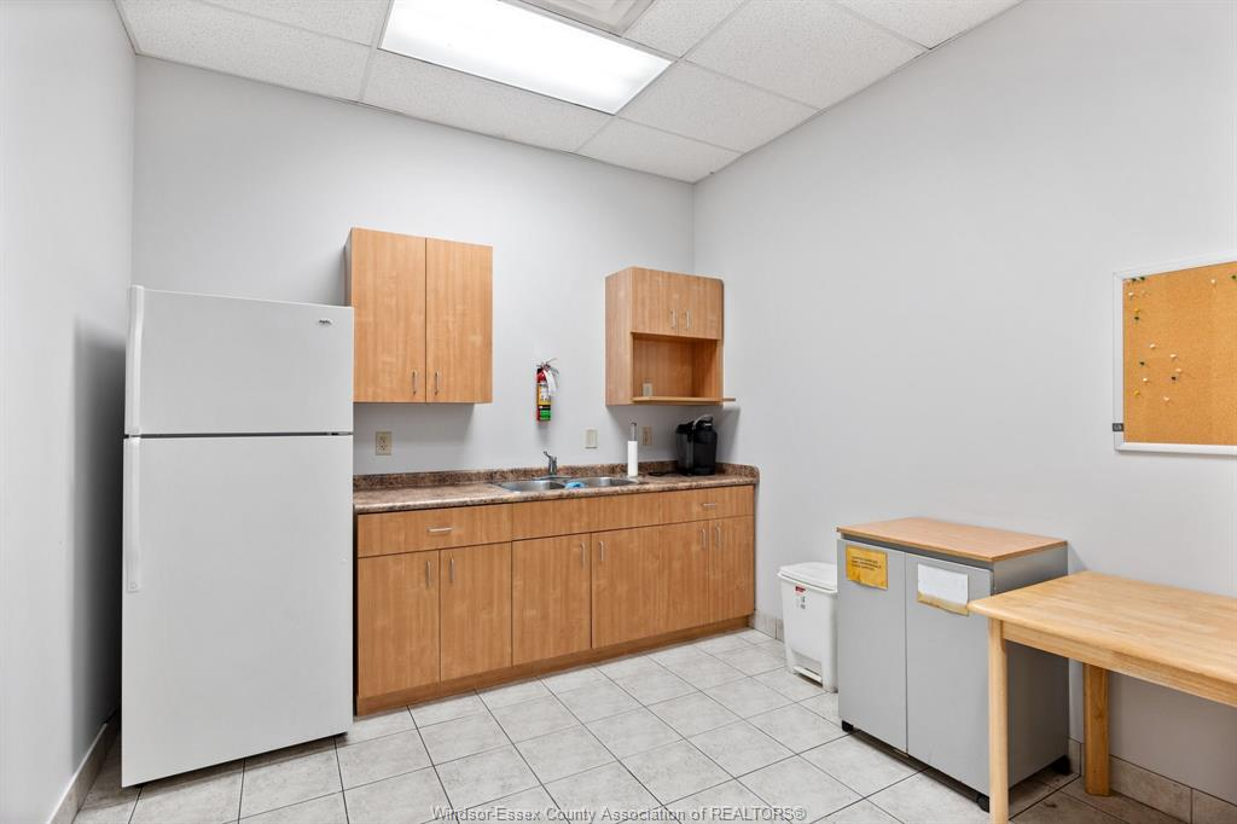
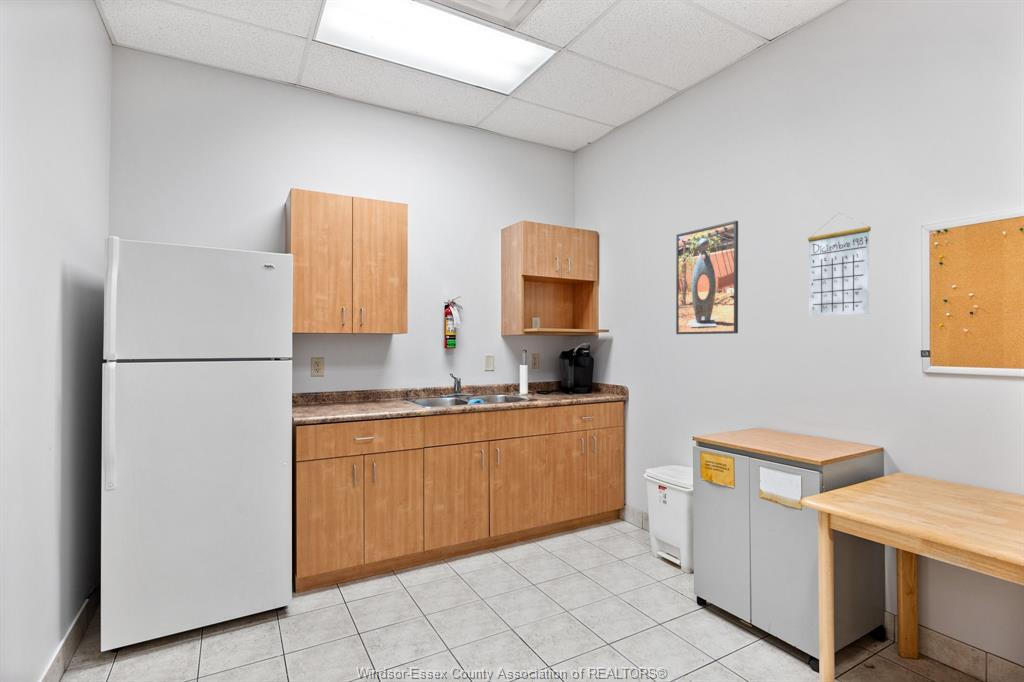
+ calendar [807,212,872,317]
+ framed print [675,220,739,335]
